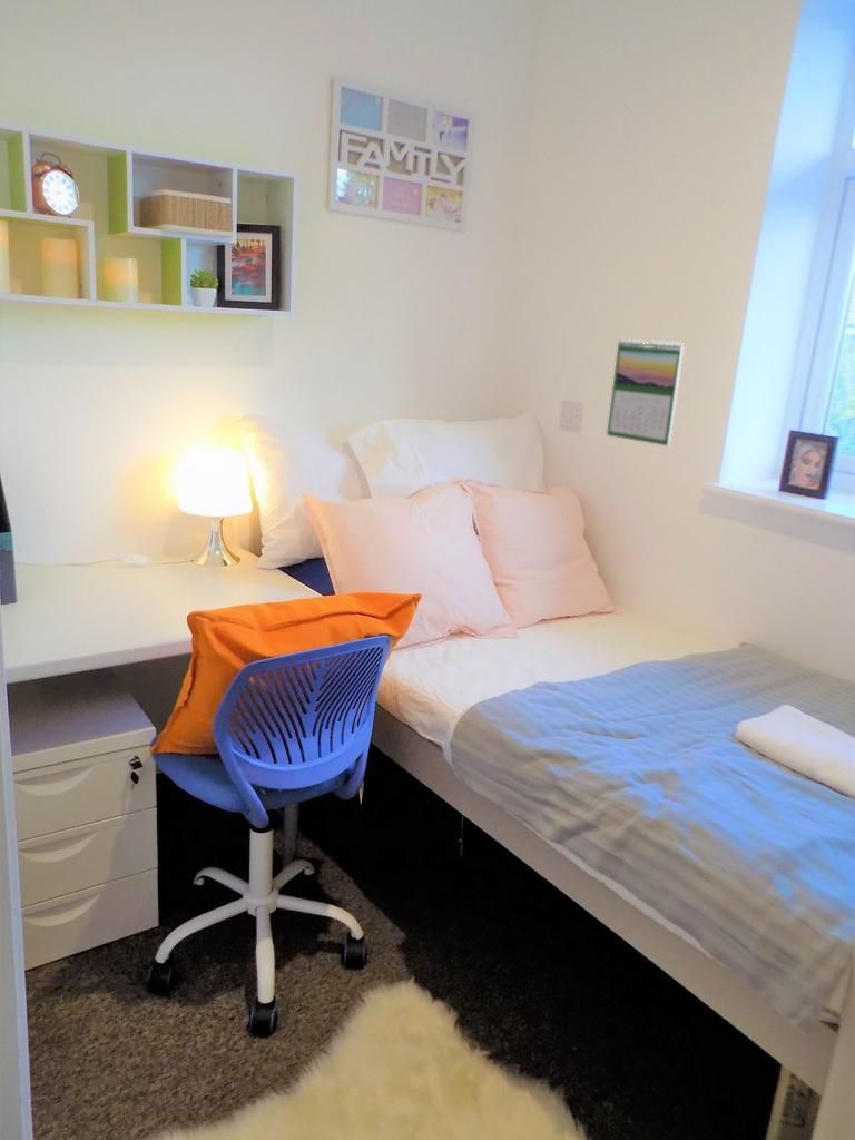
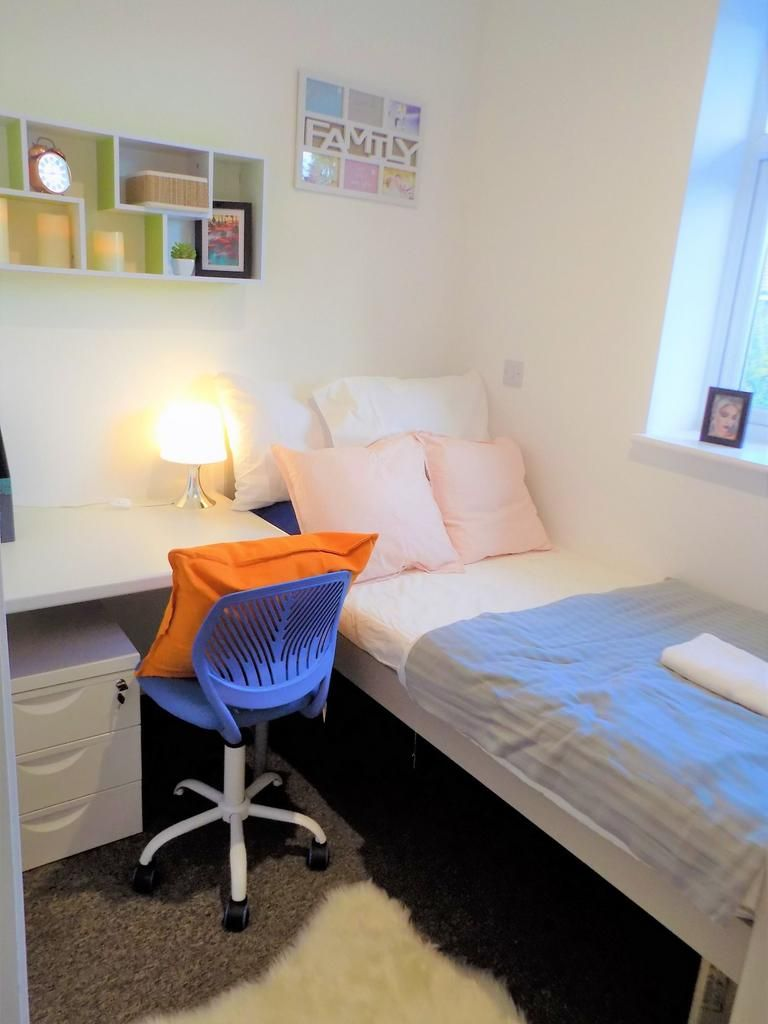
- calendar [606,338,685,446]
